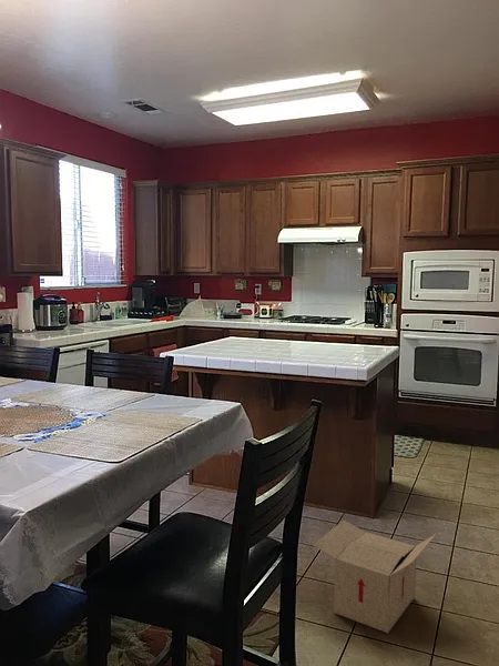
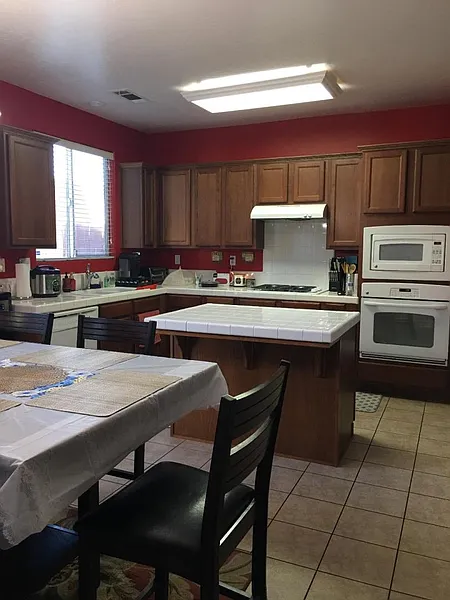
- cardboard box [310,519,437,635]
